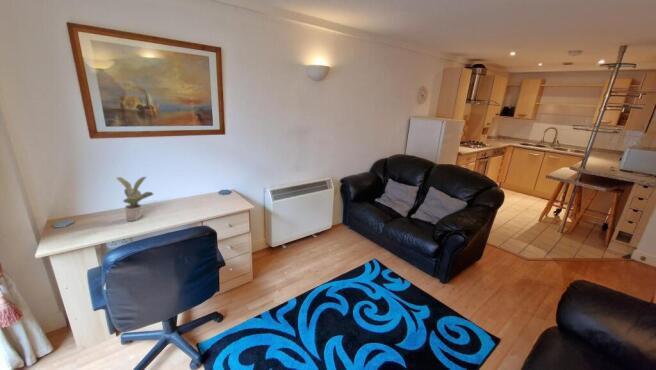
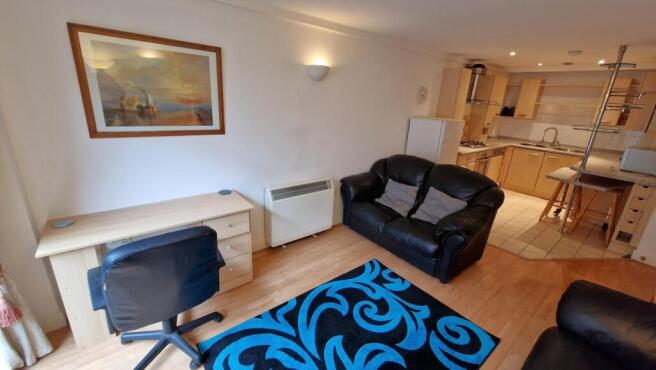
- potted plant [115,176,155,222]
